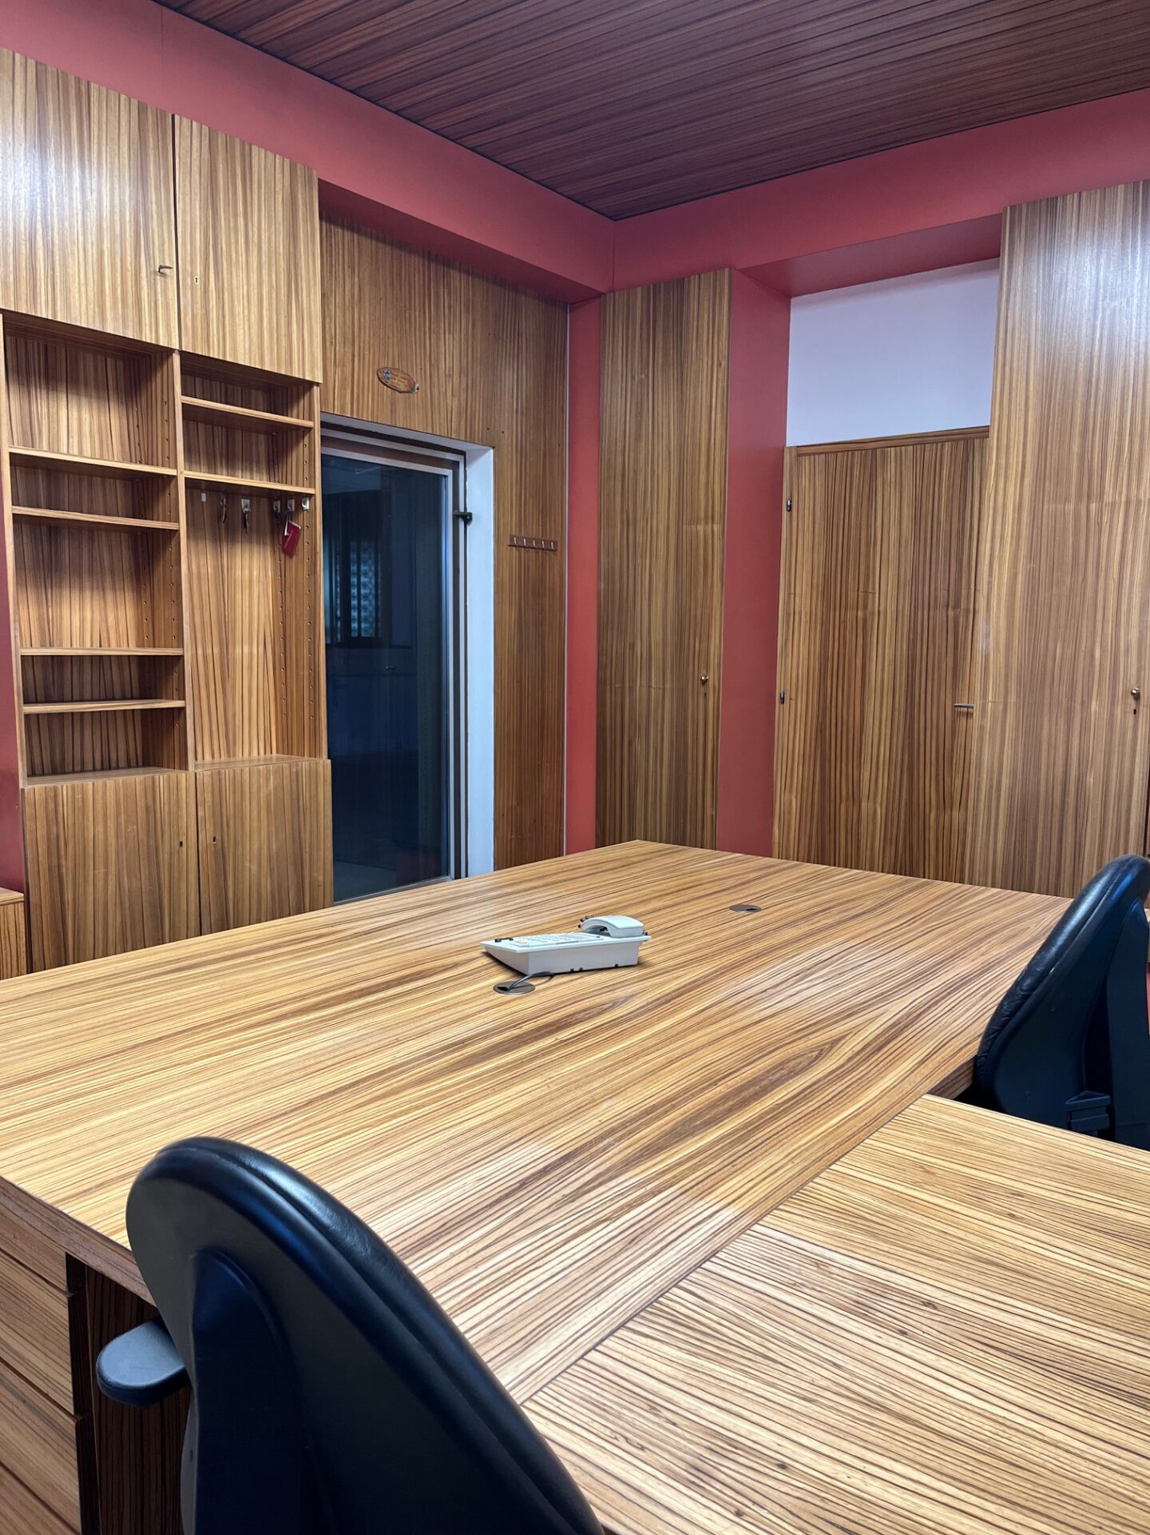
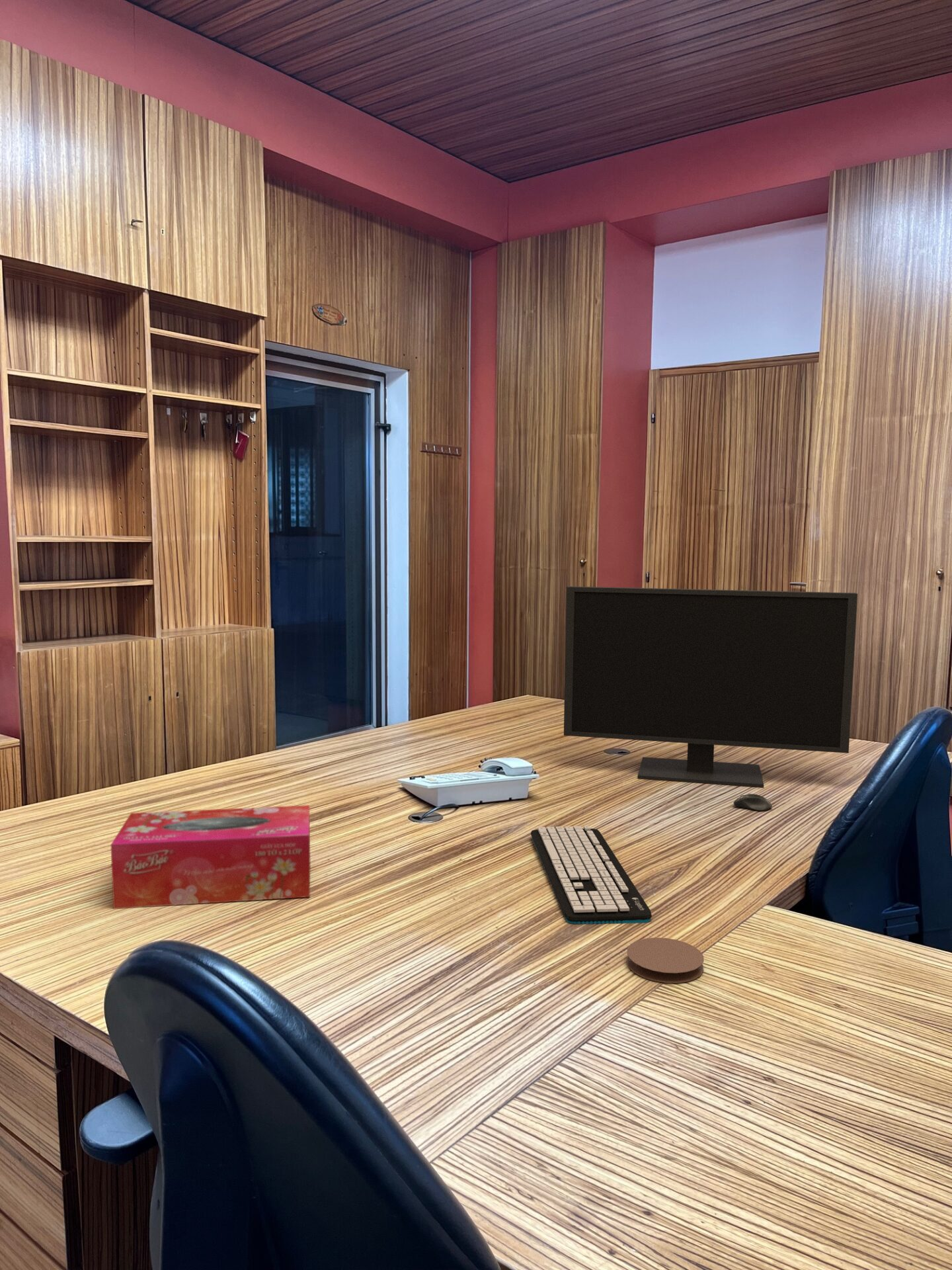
+ tissue box [110,804,311,910]
+ computer mouse [733,793,773,811]
+ keyboard [530,825,653,925]
+ coaster [626,937,705,984]
+ monitor [563,585,858,788]
